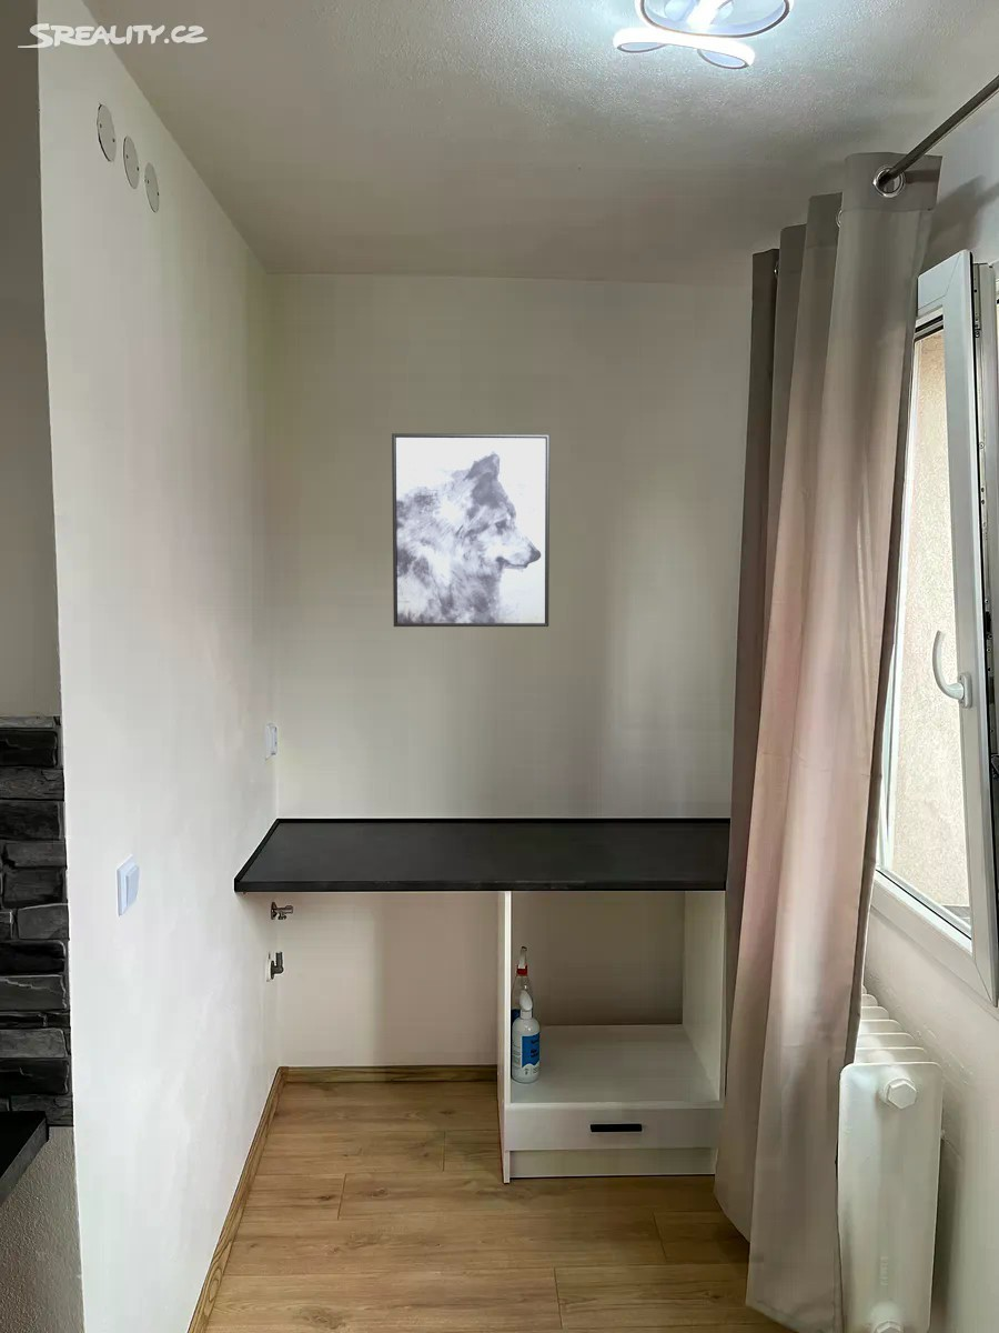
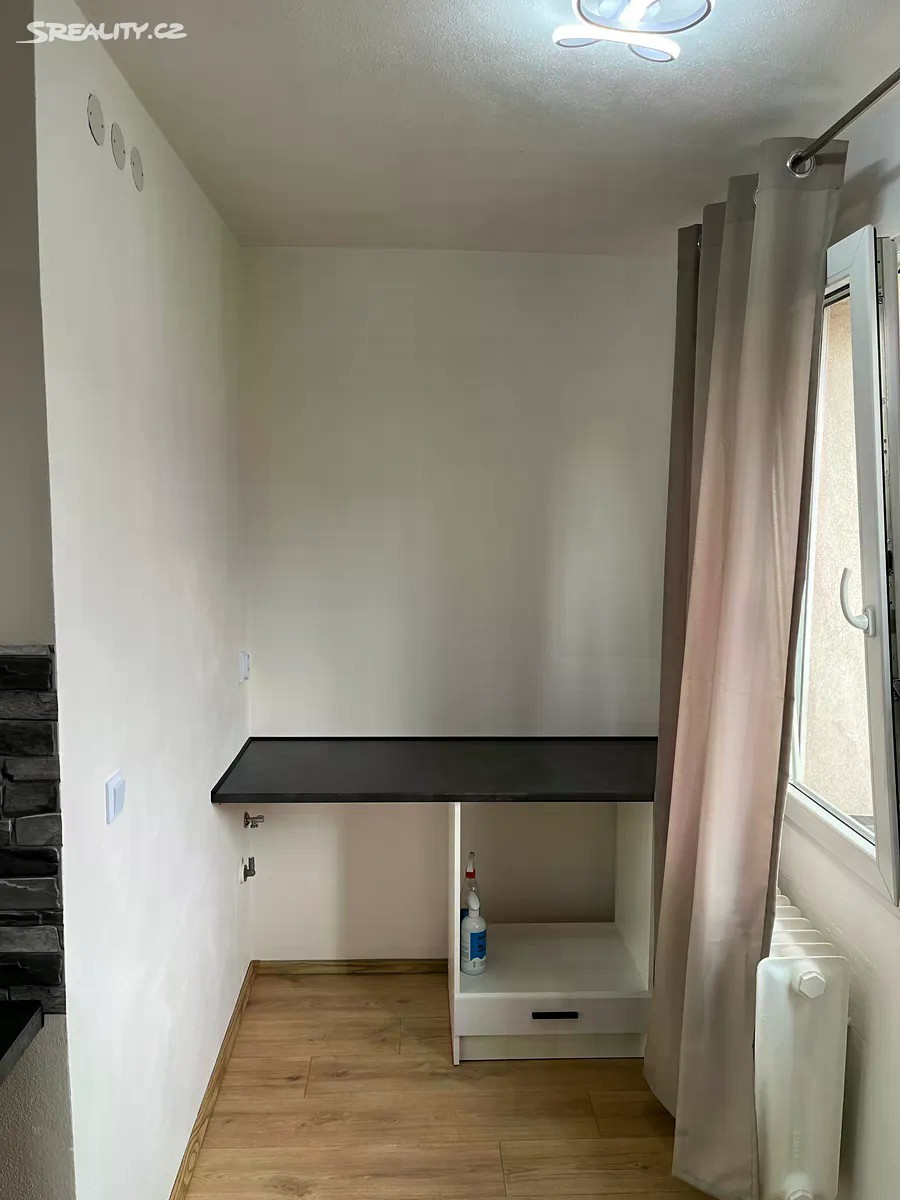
- wall art [391,432,551,628]
